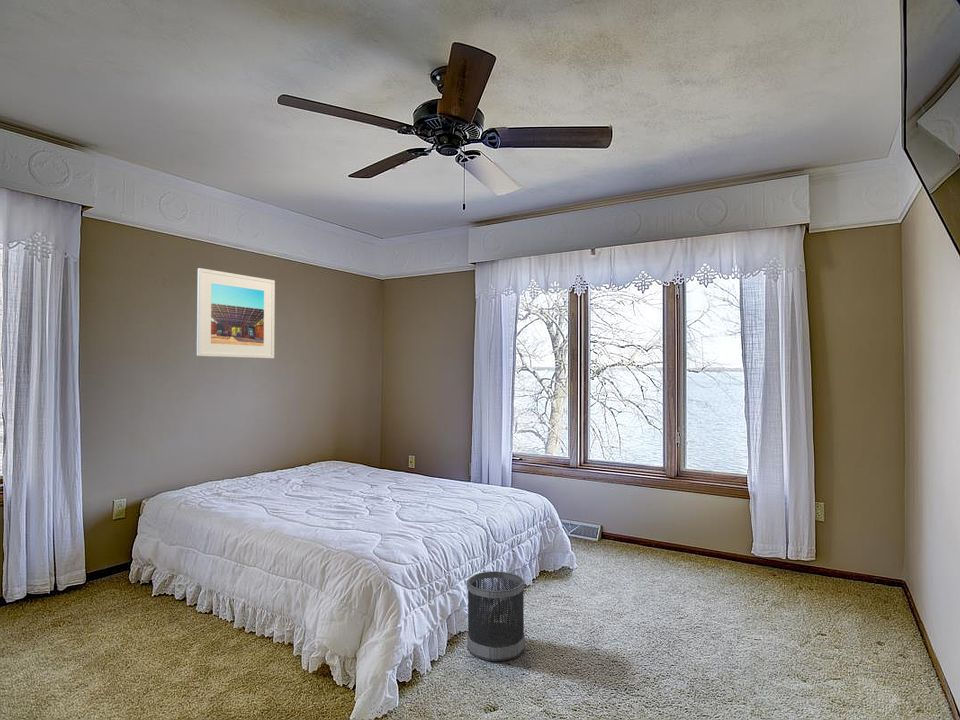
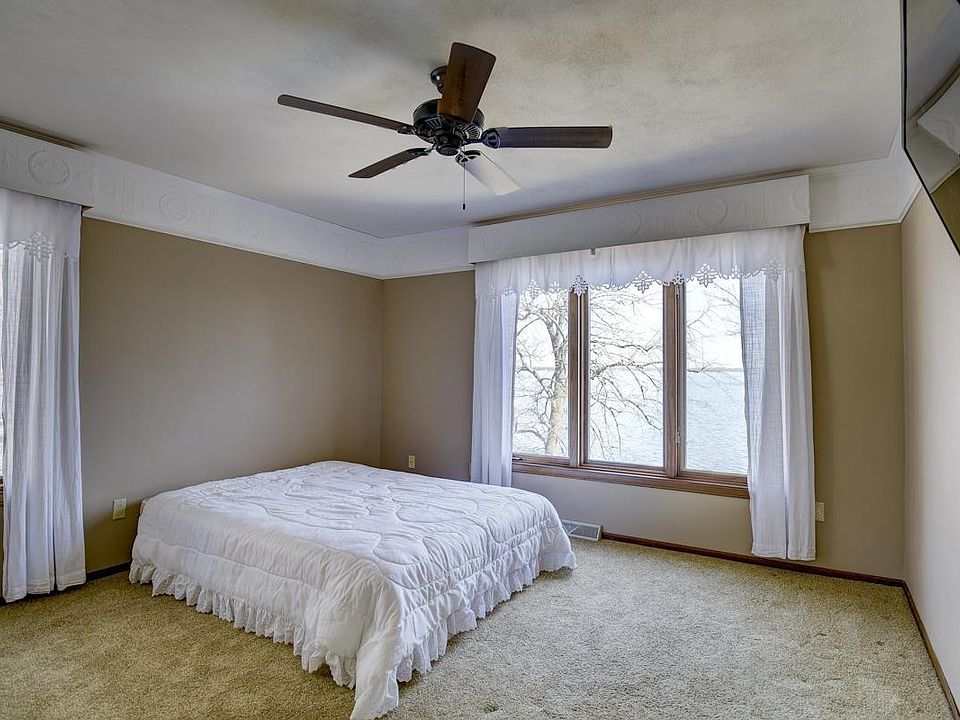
- wastebasket [466,570,526,662]
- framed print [196,267,276,359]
